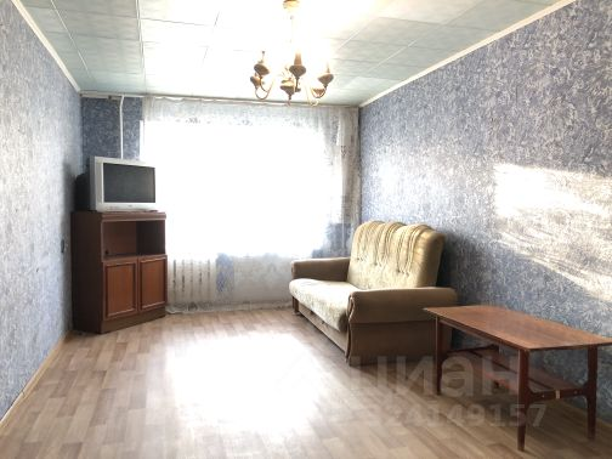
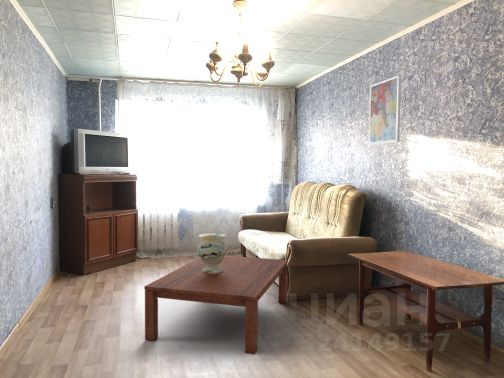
+ coffee table [143,255,288,355]
+ decorative vase [196,232,228,274]
+ wall art [368,75,402,146]
